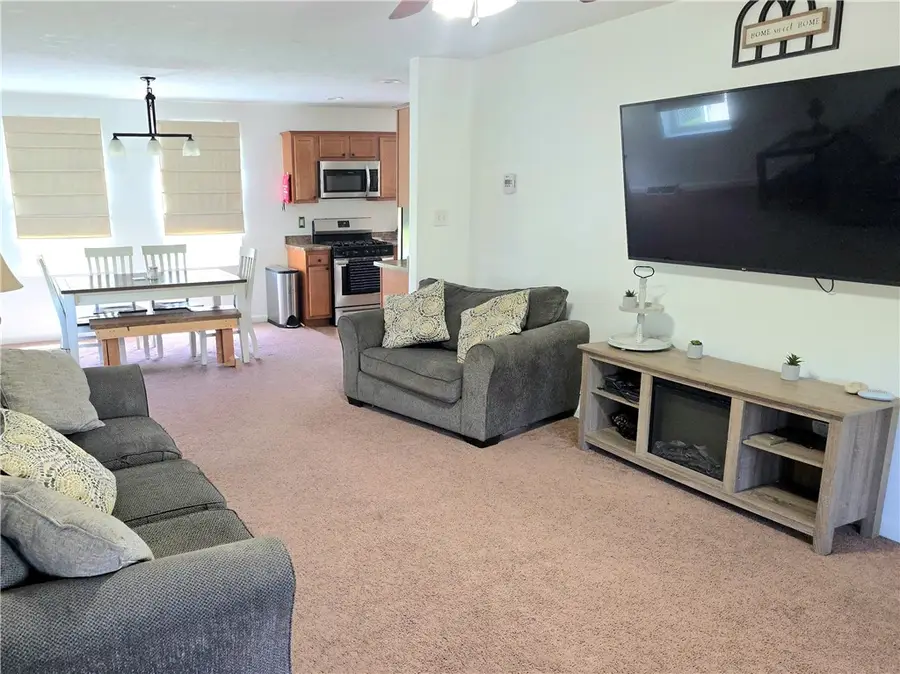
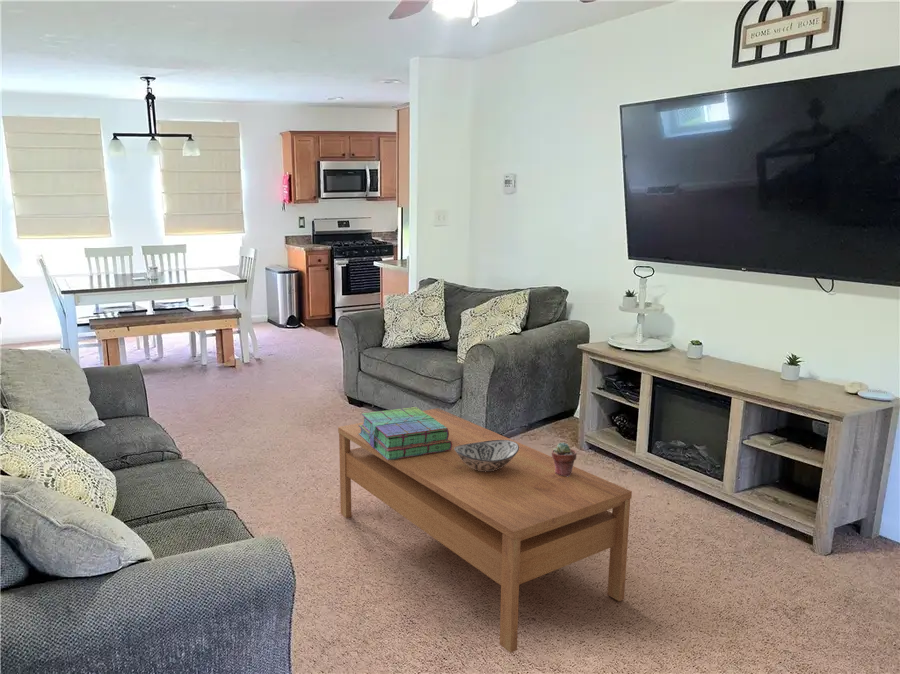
+ potted succulent [551,441,577,477]
+ coffee table [337,407,633,654]
+ decorative bowl [454,440,519,472]
+ stack of books [358,406,452,460]
